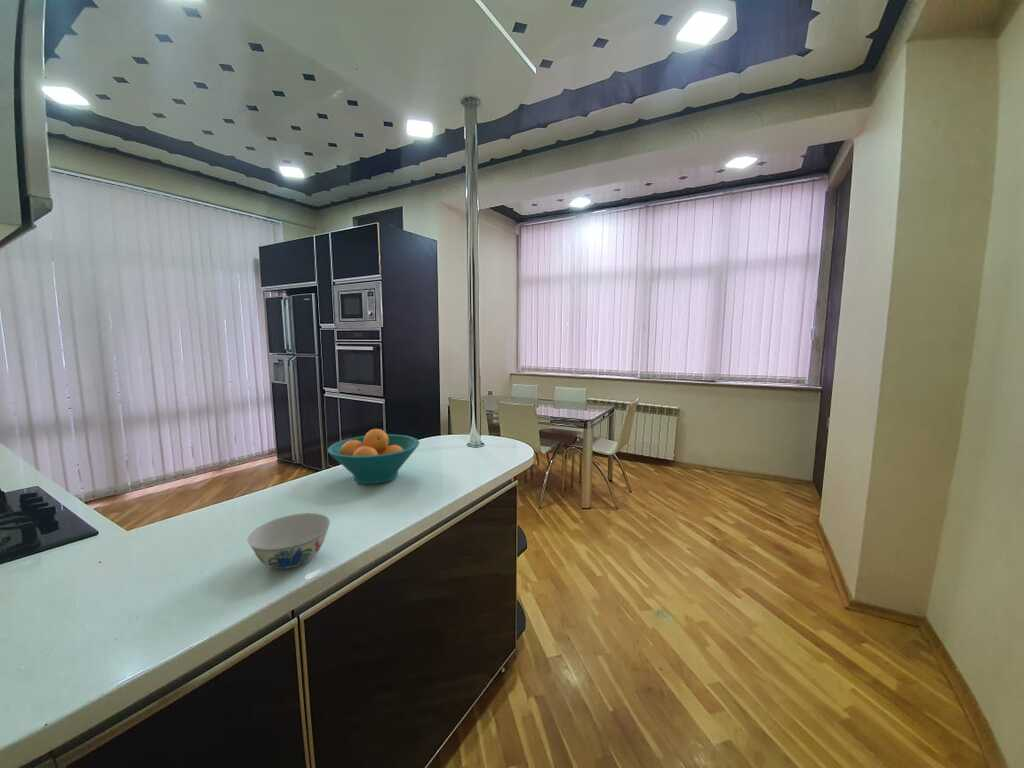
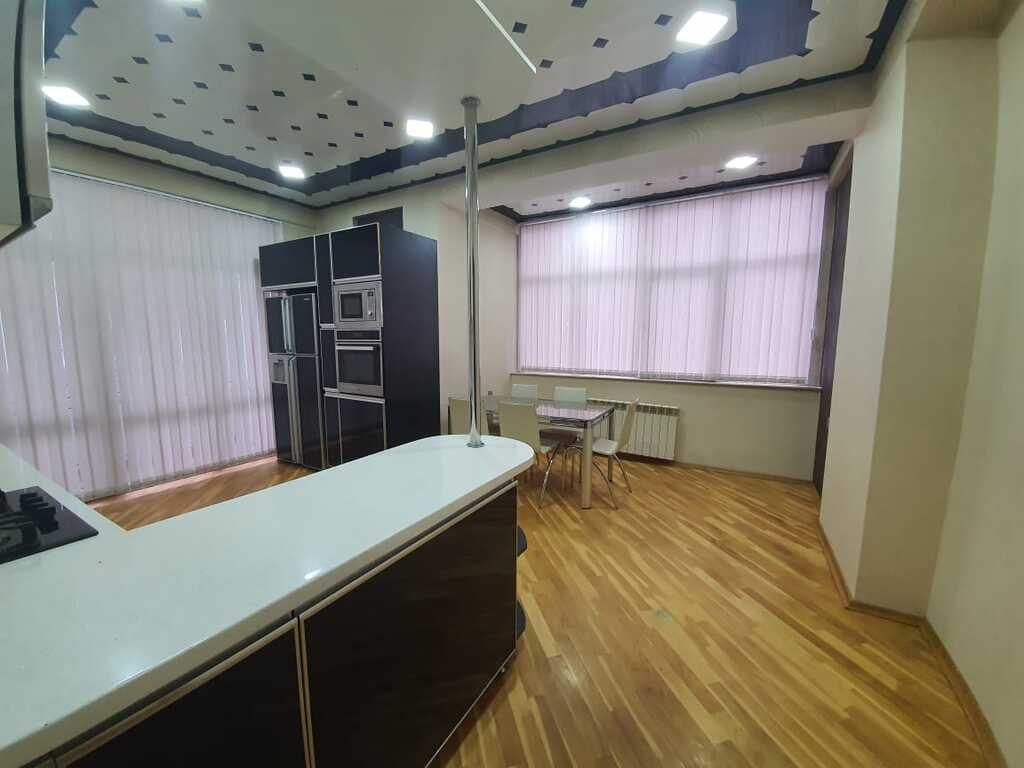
- fruit bowl [327,428,420,485]
- chinaware [246,512,331,570]
